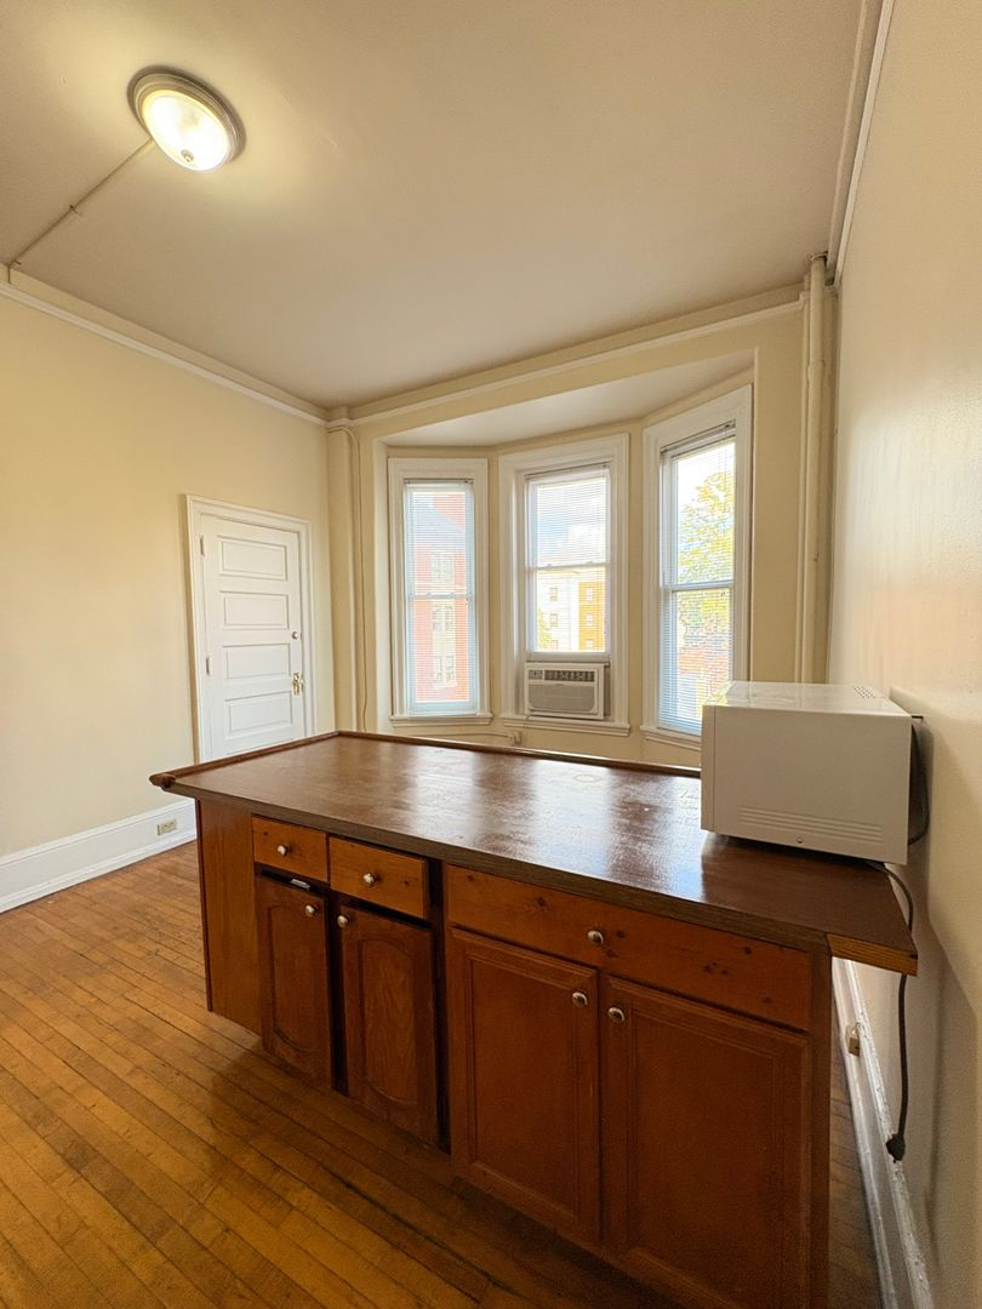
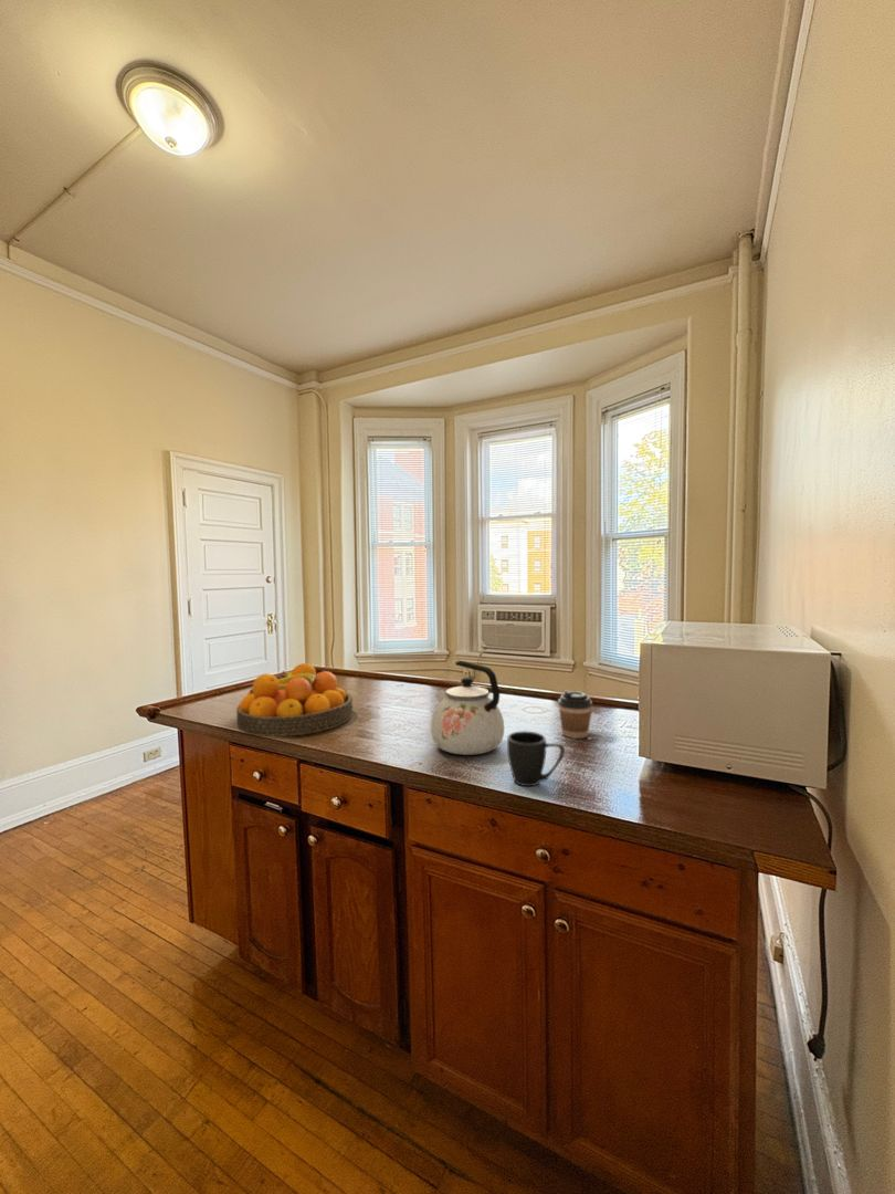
+ coffee cup [557,689,593,740]
+ fruit bowl [235,662,354,737]
+ mug [506,730,566,787]
+ kettle [430,660,505,756]
